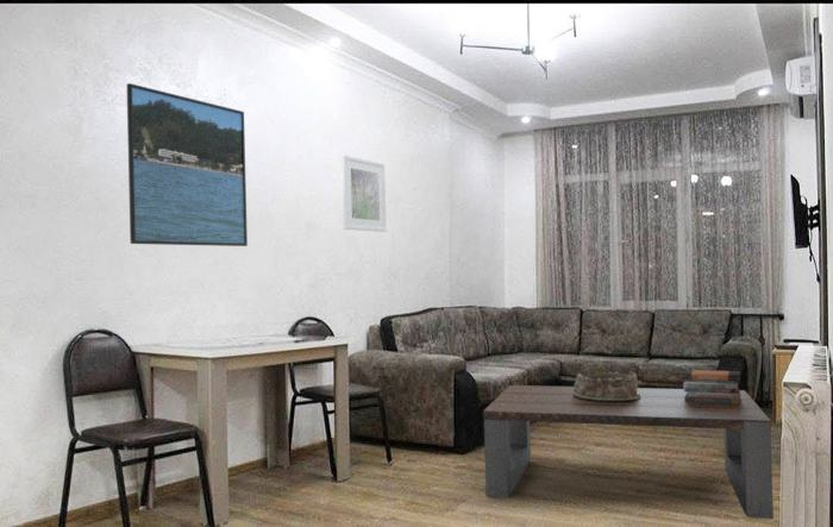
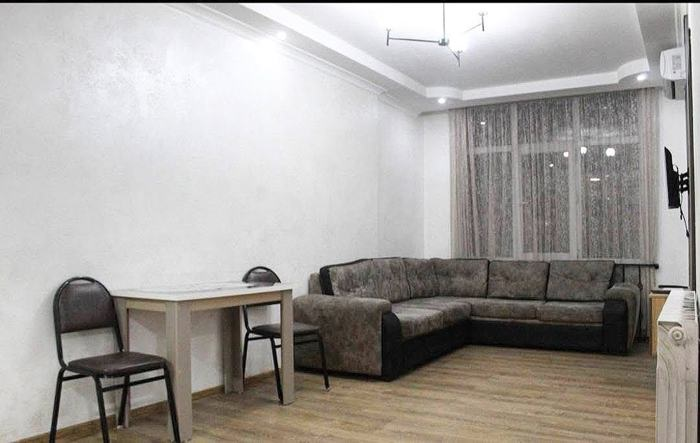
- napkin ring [572,370,640,401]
- book stack [682,369,743,404]
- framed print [340,155,388,233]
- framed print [126,82,249,247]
- coffee table [482,384,775,520]
